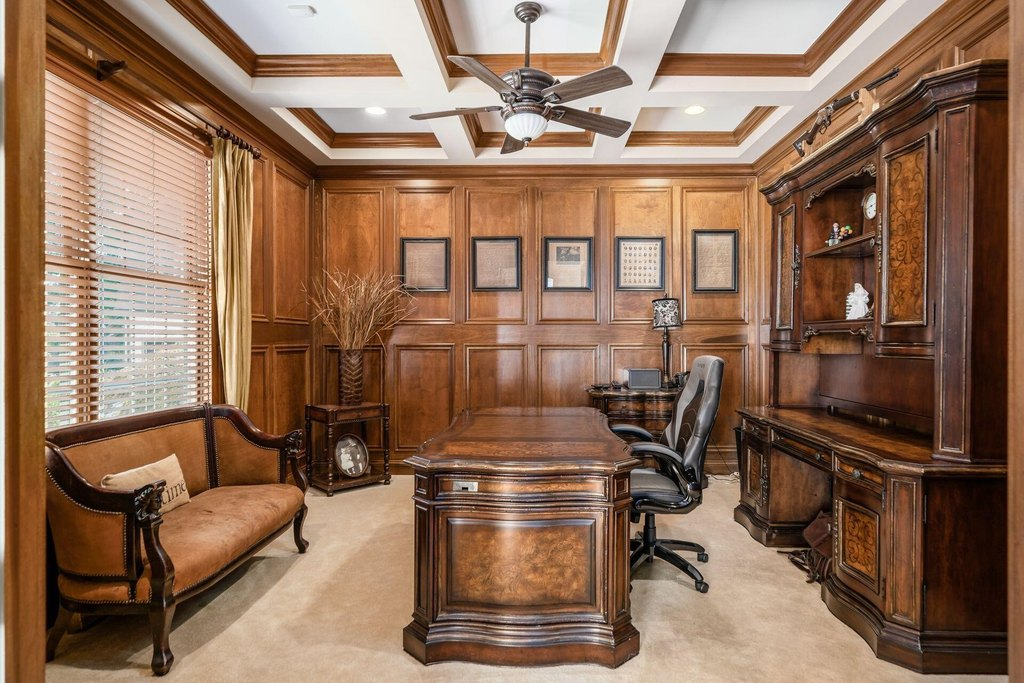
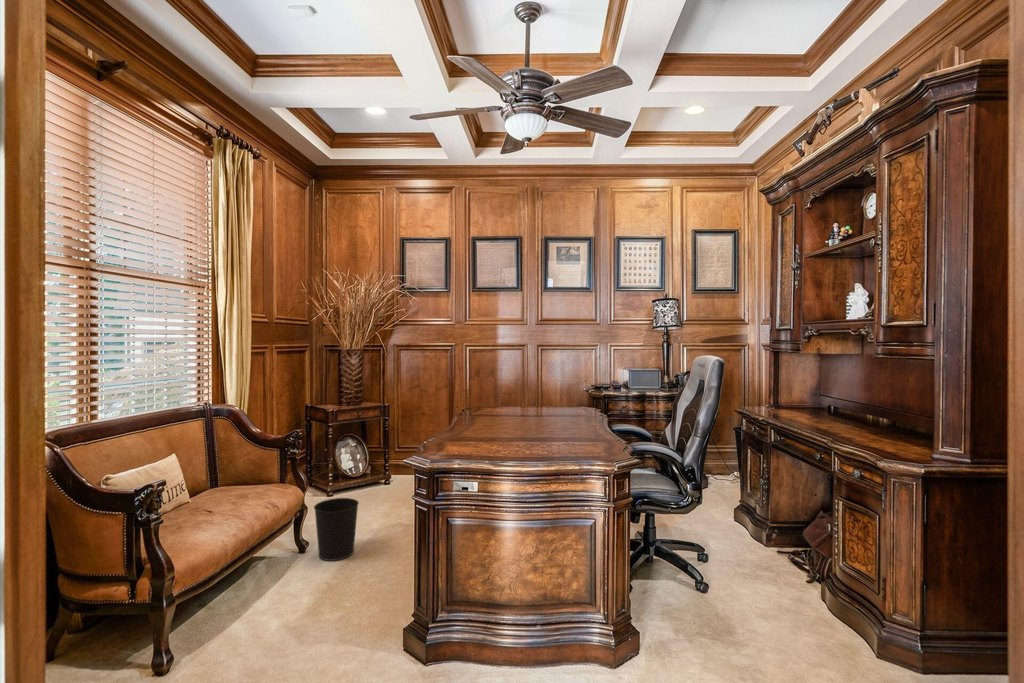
+ wastebasket [313,497,360,562]
